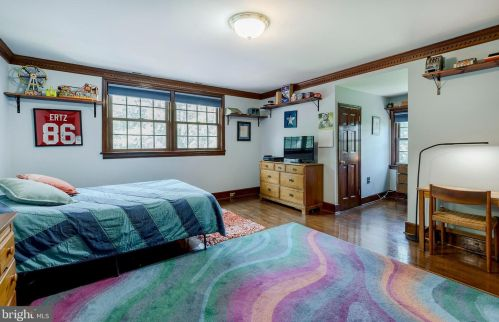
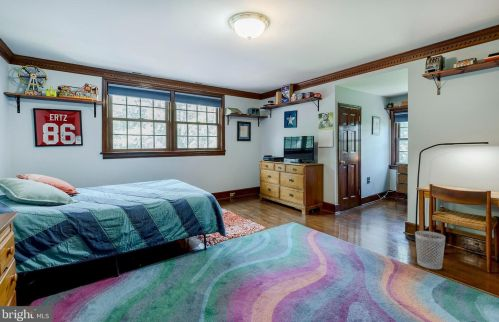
+ wastebasket [414,230,446,270]
